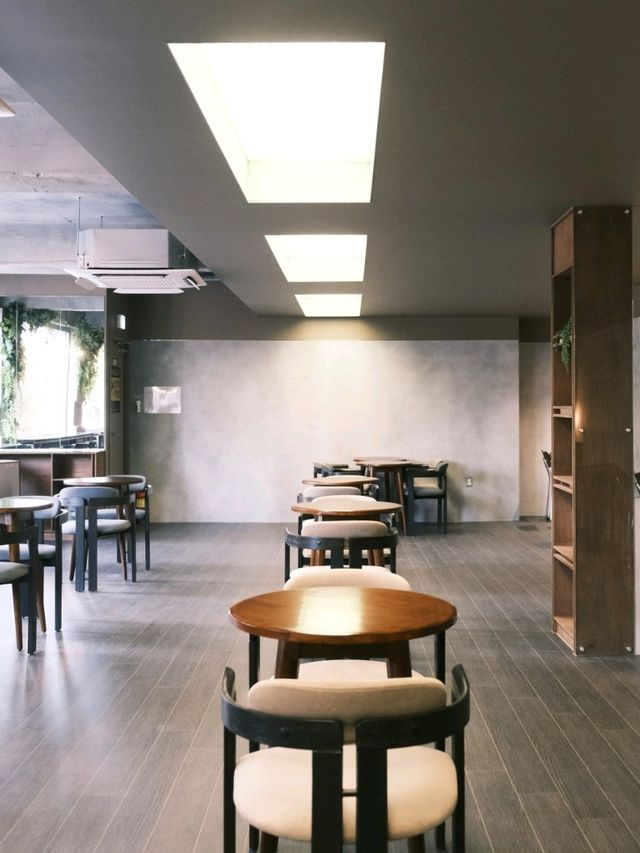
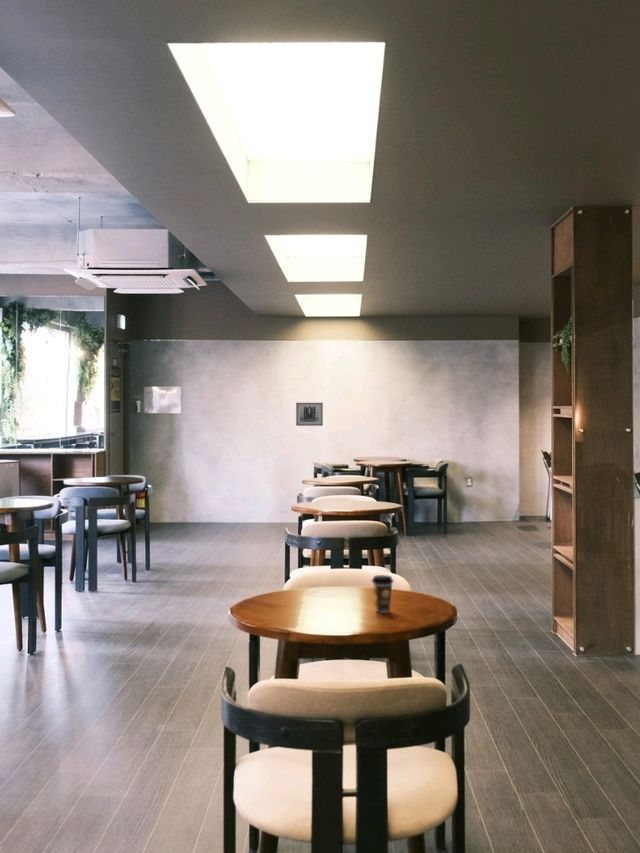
+ coffee cup [370,574,395,614]
+ wall art [295,402,324,427]
